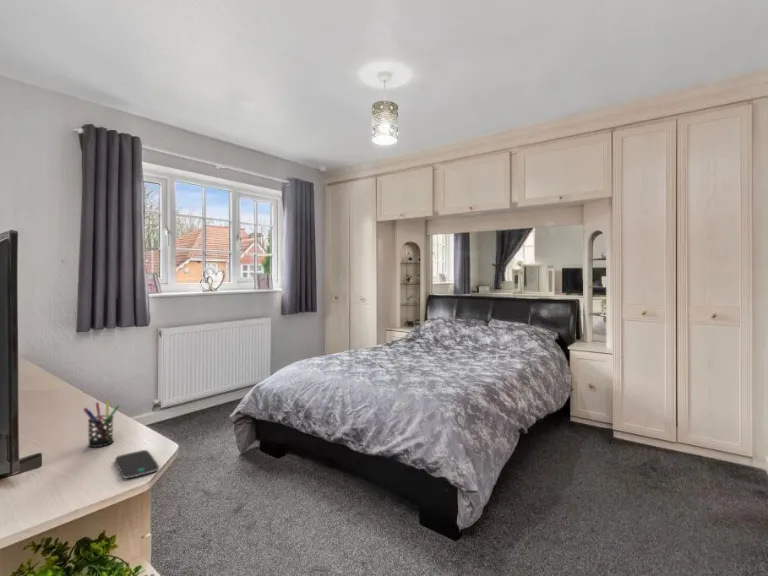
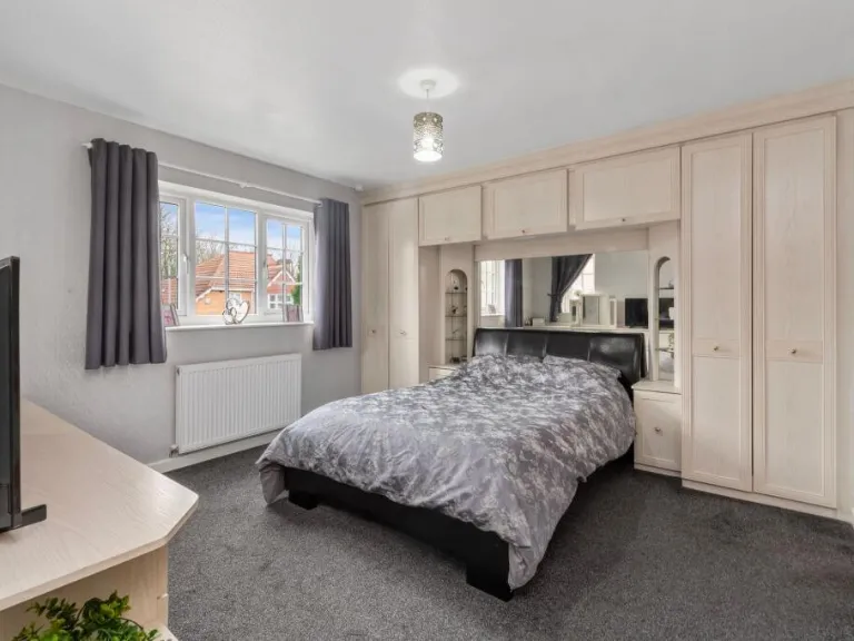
- smartphone [114,449,160,480]
- pen holder [82,400,121,448]
